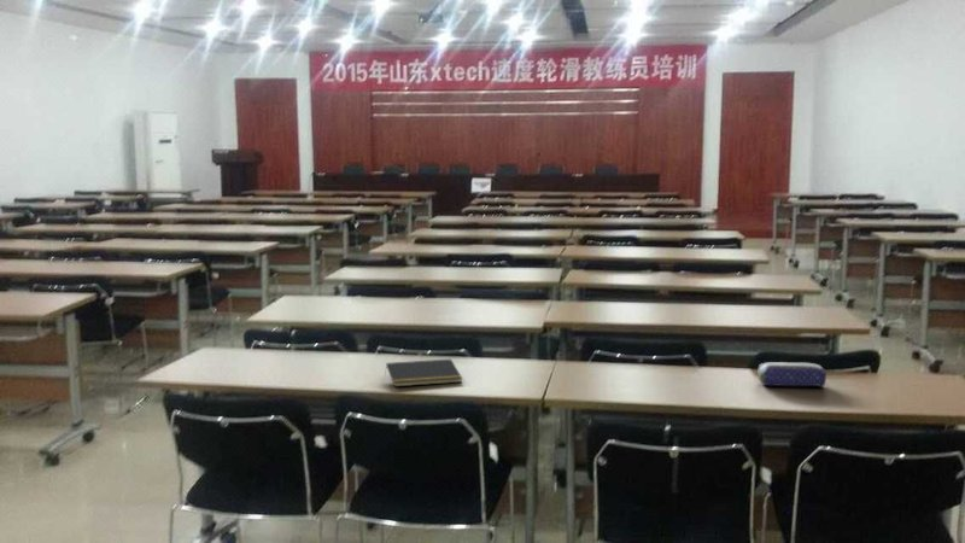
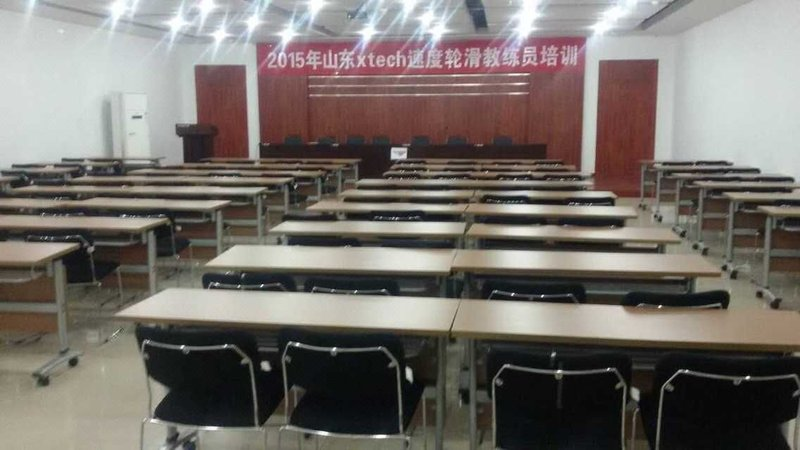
- notepad [384,358,463,387]
- pencil case [756,361,827,387]
